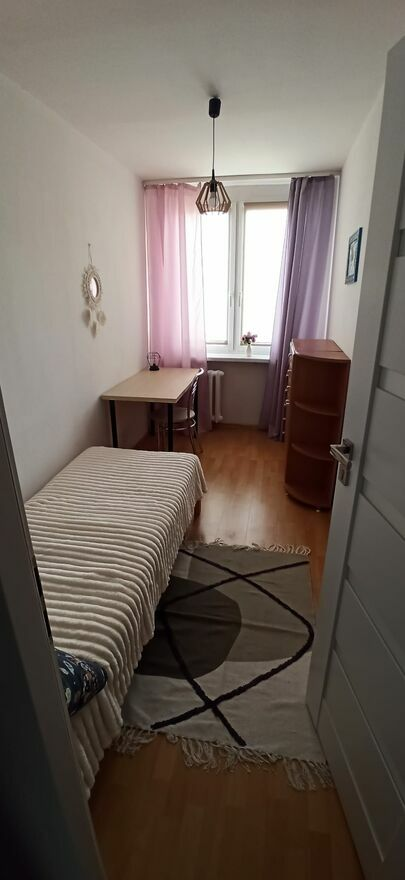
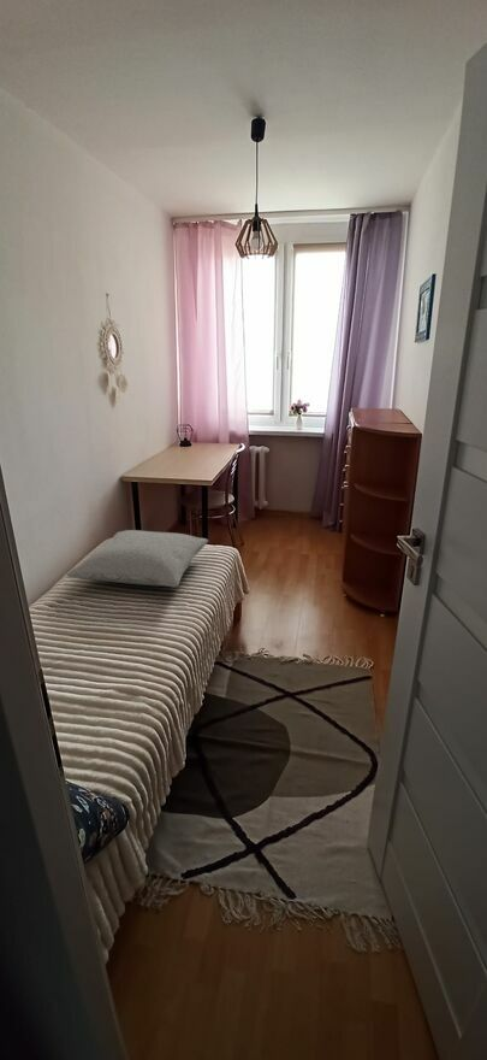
+ pillow [65,529,209,589]
